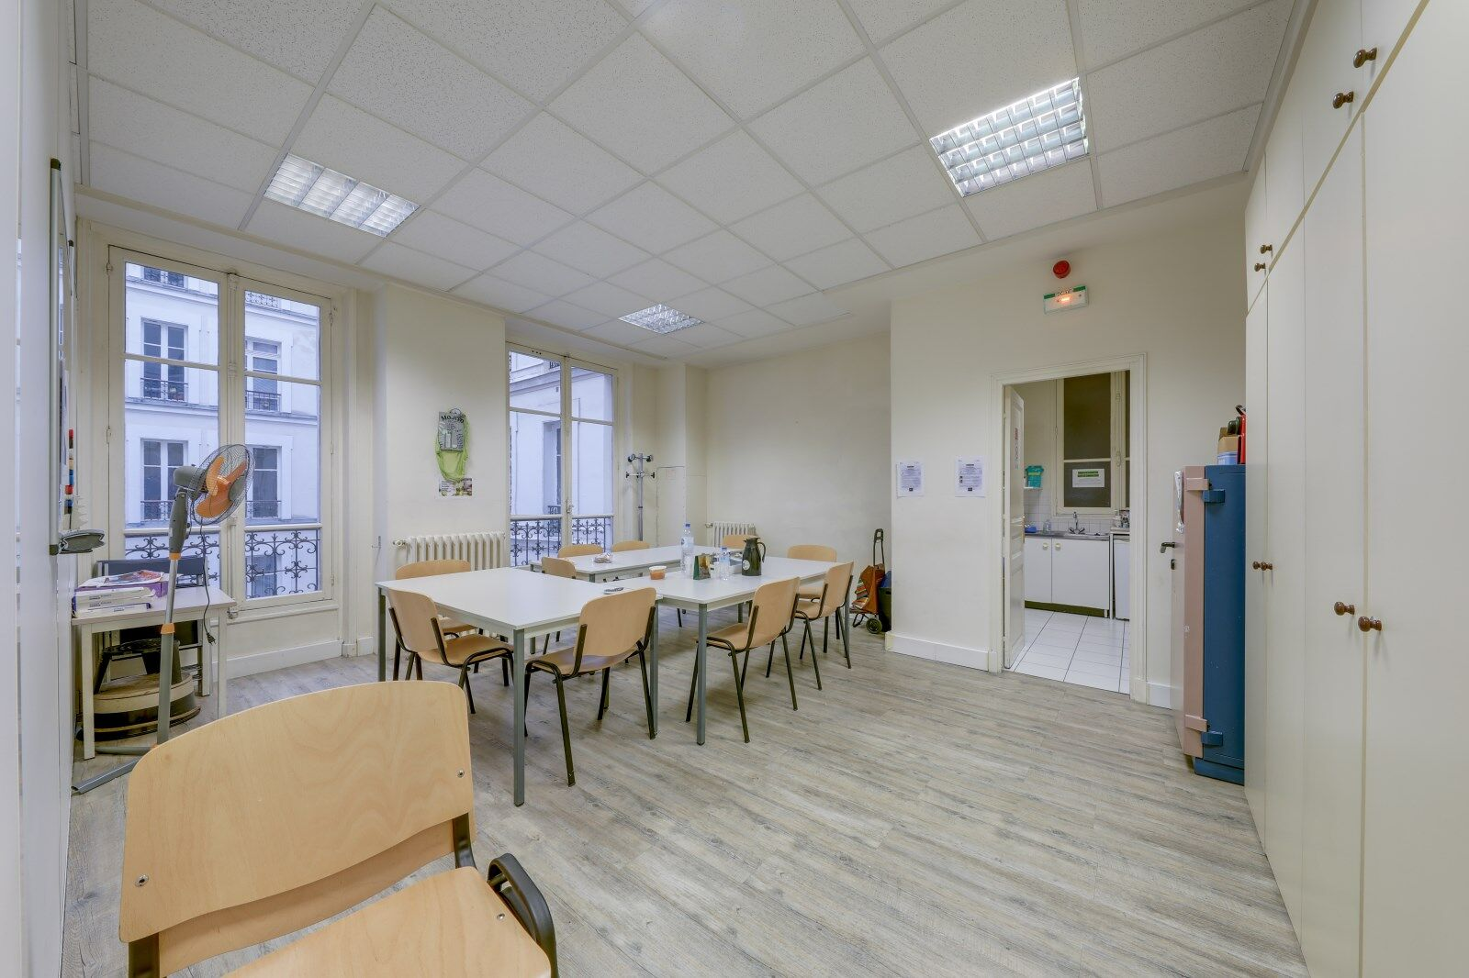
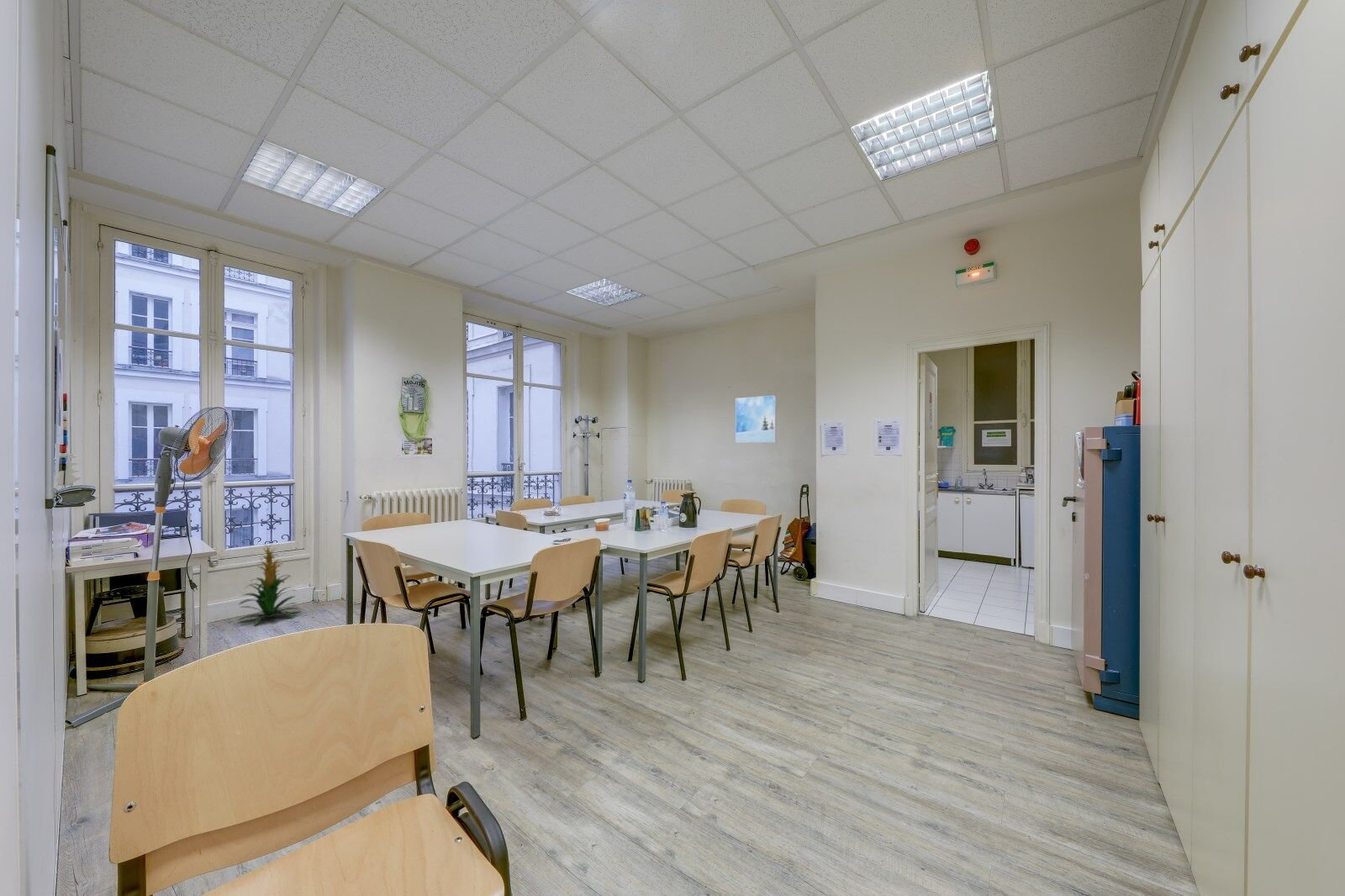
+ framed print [735,395,777,443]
+ indoor plant [236,542,301,625]
